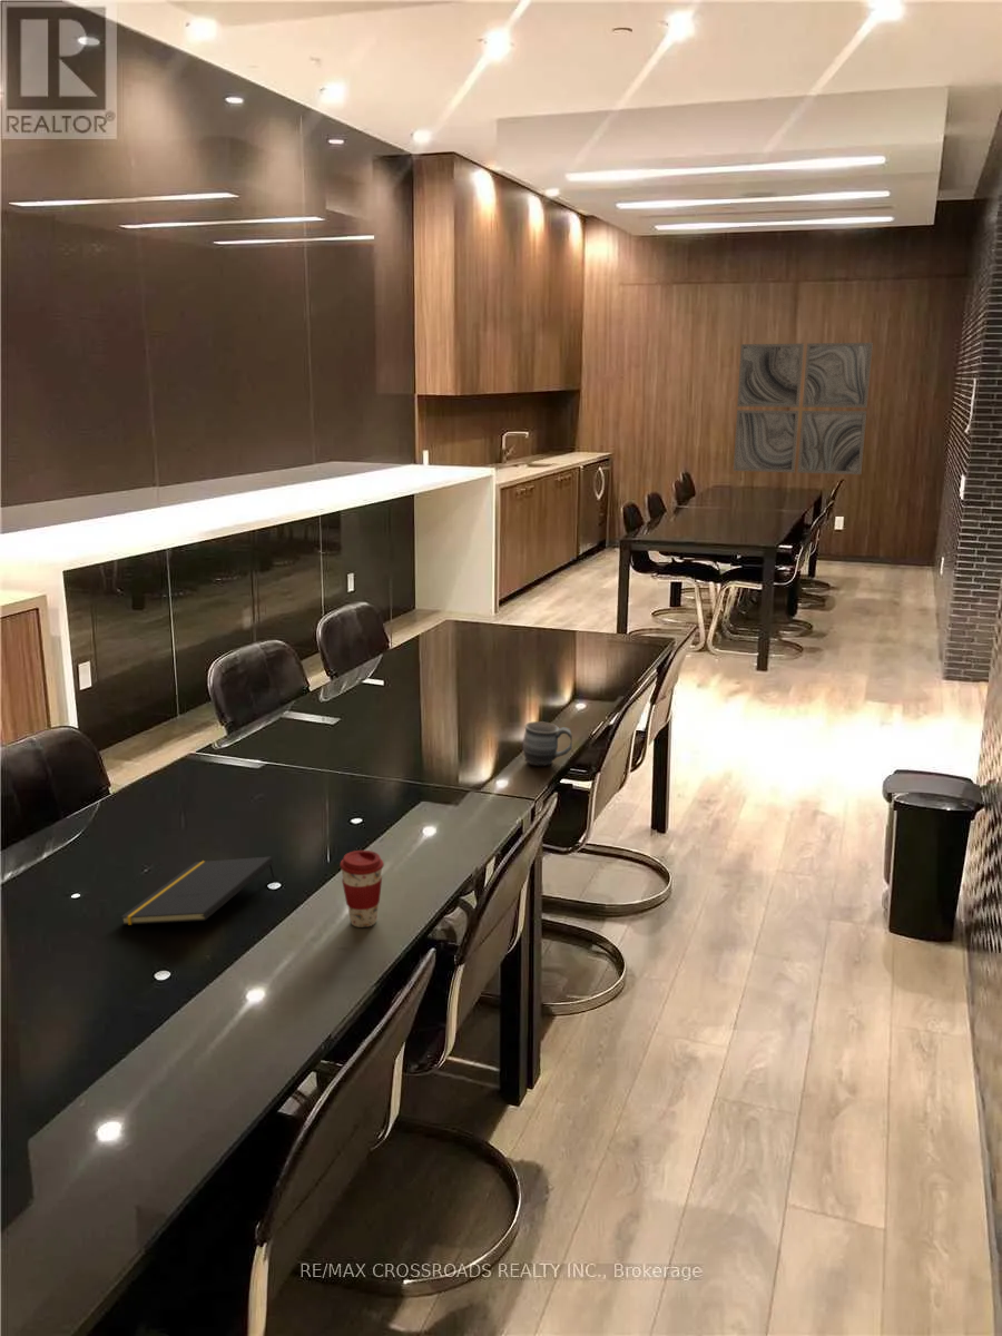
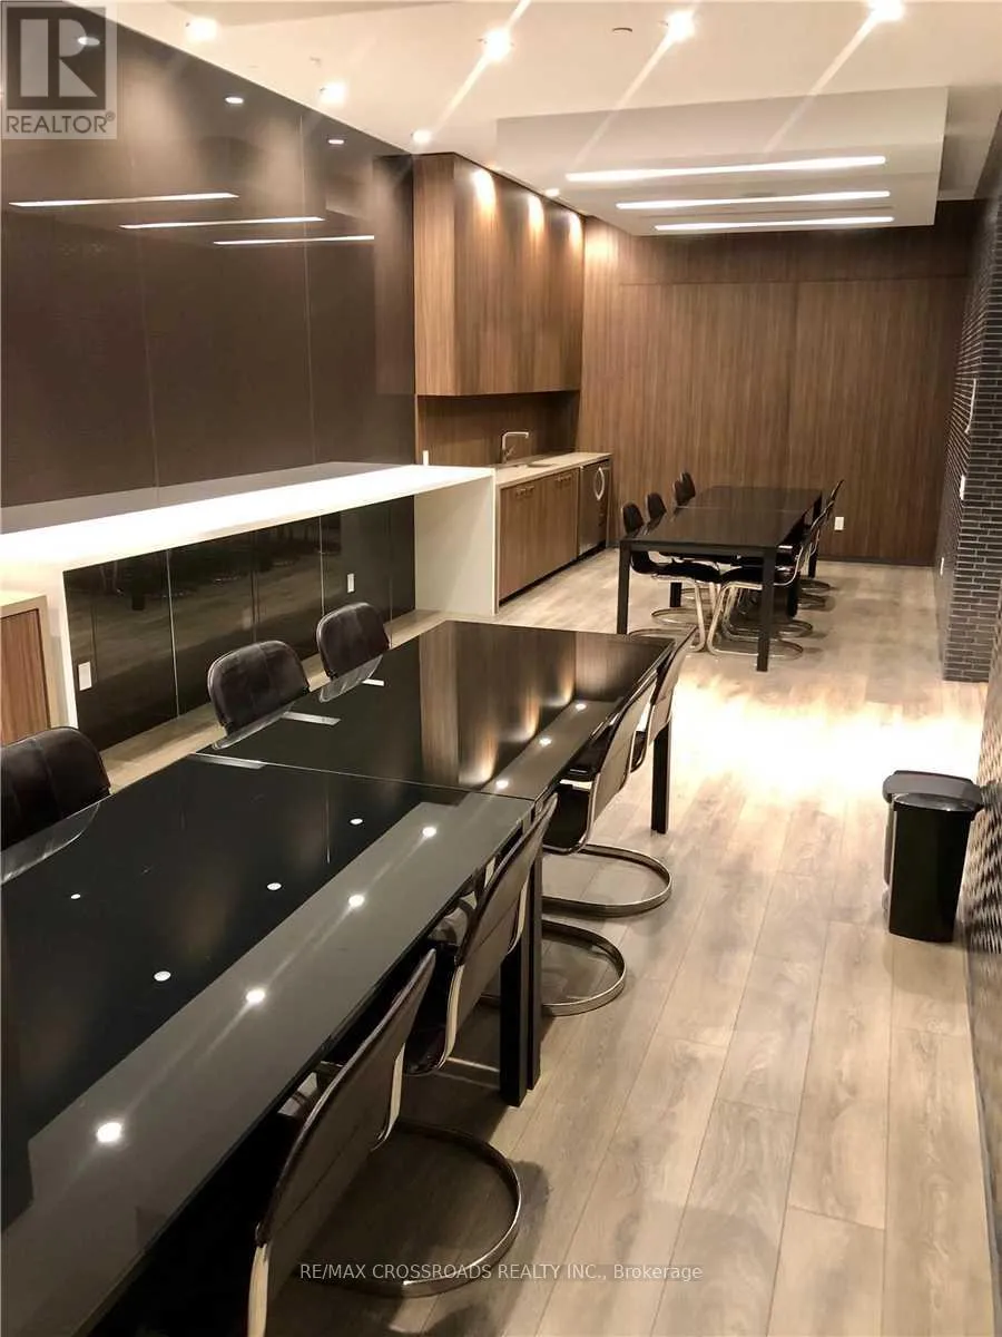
- coffee cup [338,849,385,929]
- wall art [733,342,874,475]
- notepad [119,856,276,926]
- mug [522,720,573,767]
